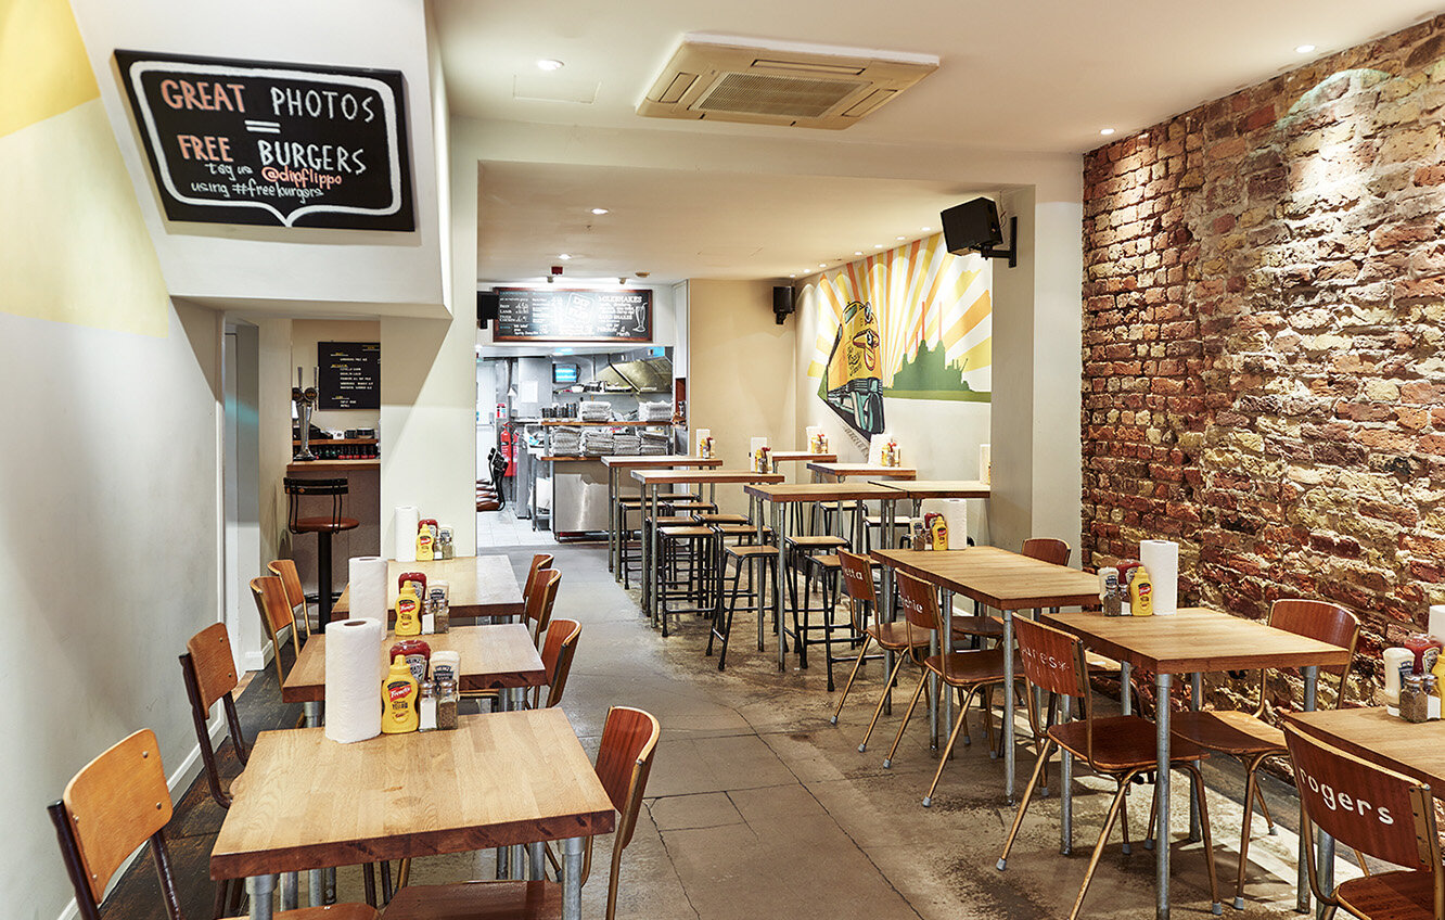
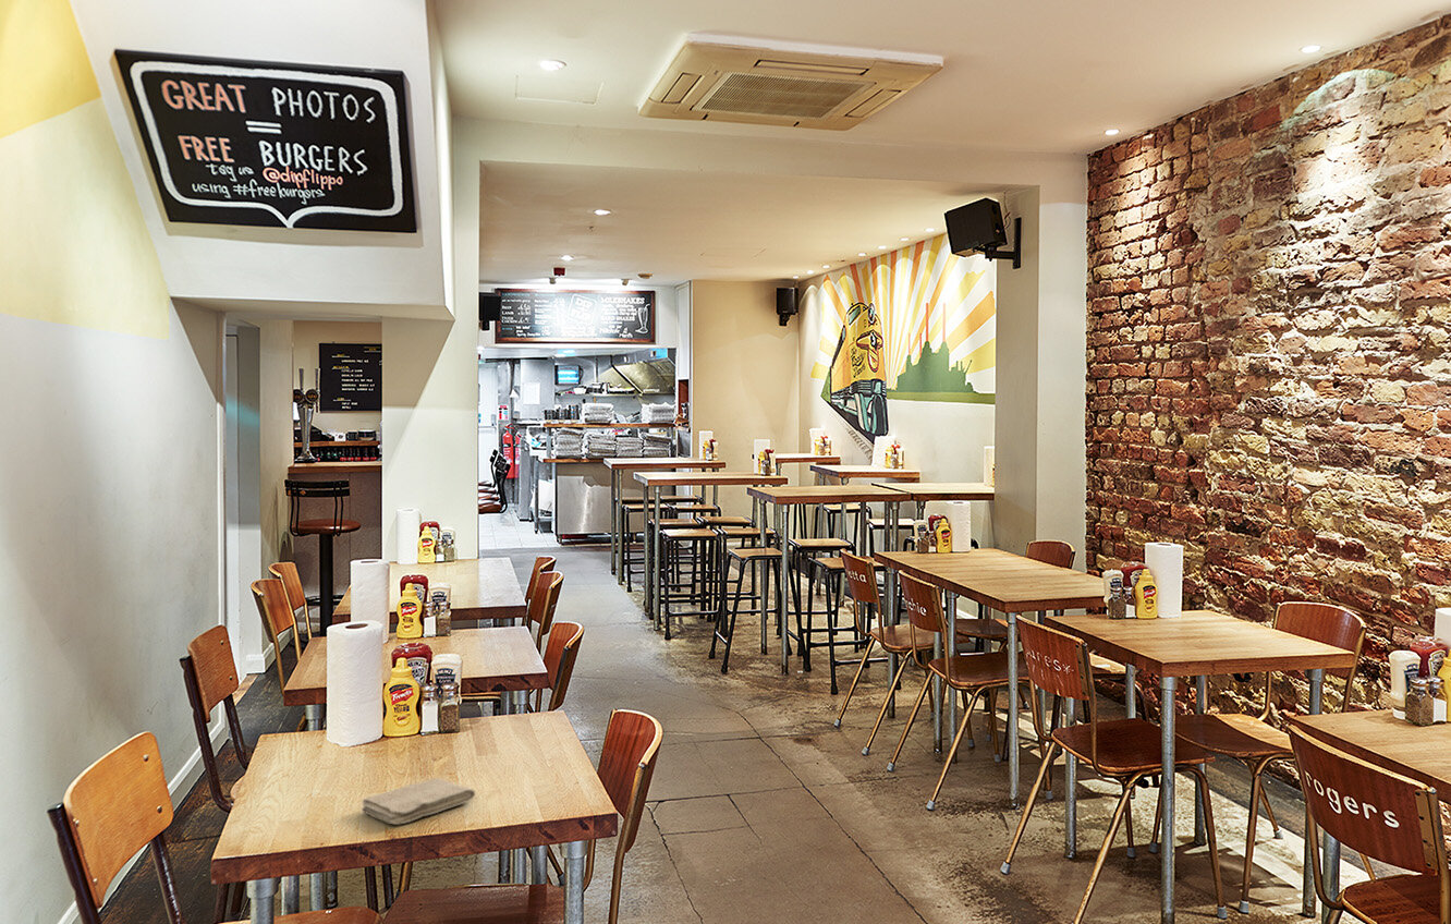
+ washcloth [361,777,476,826]
